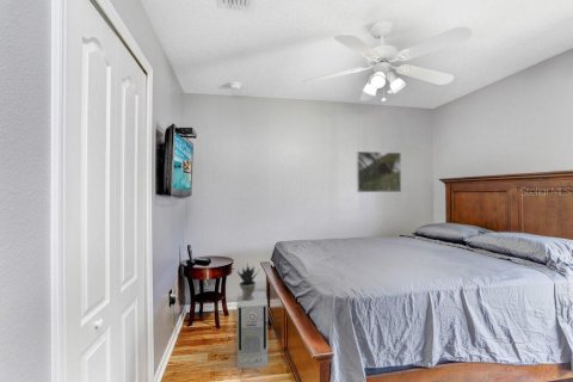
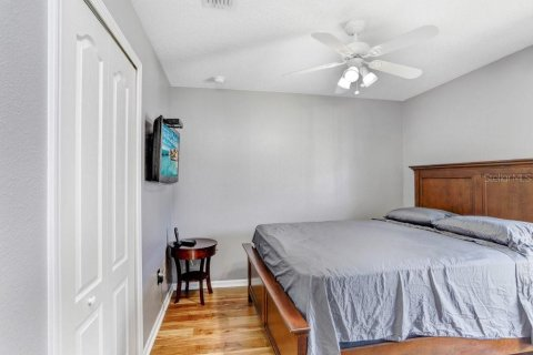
- air purifier [235,290,269,369]
- potted plant [236,263,260,301]
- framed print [356,150,402,193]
